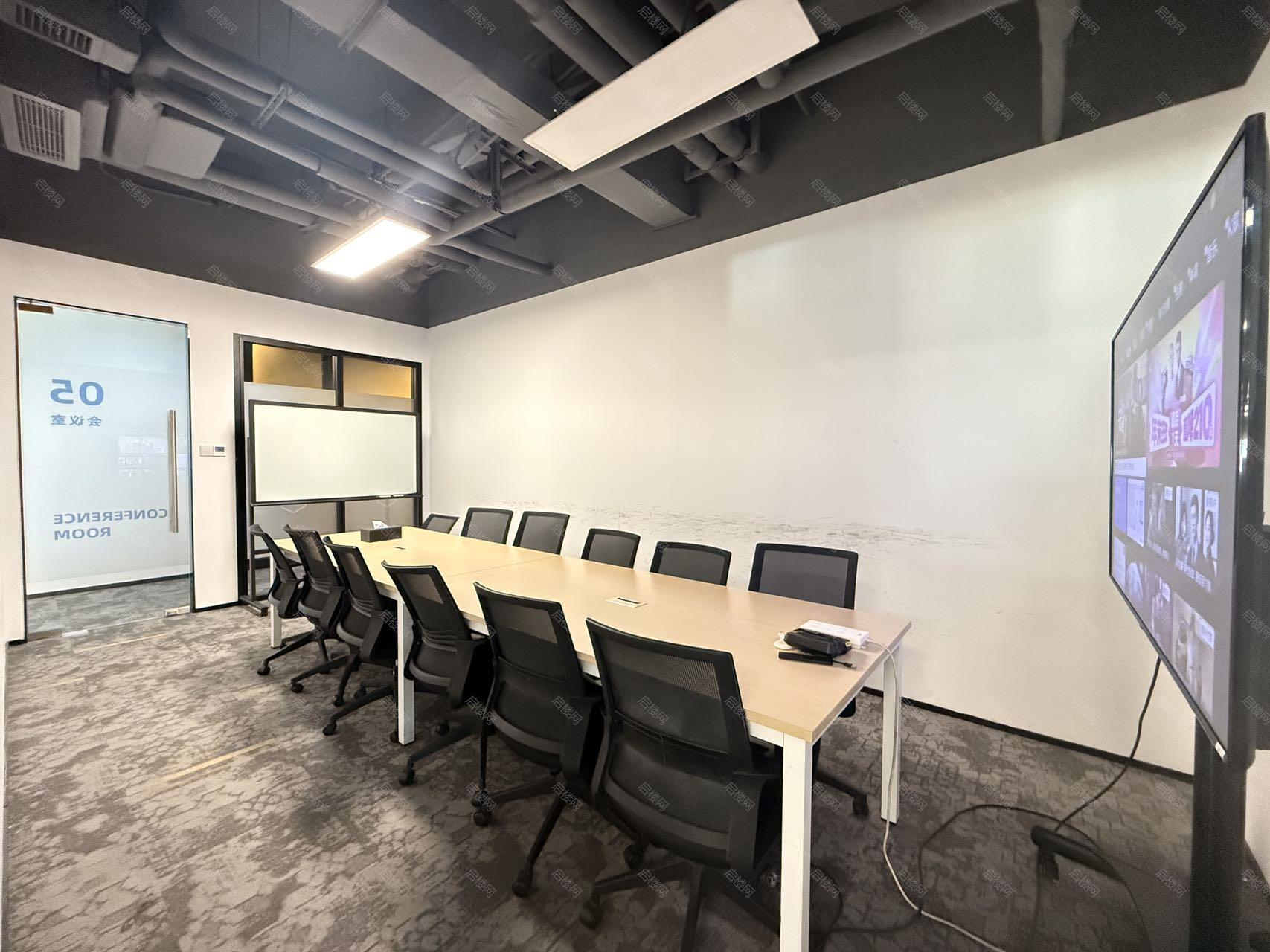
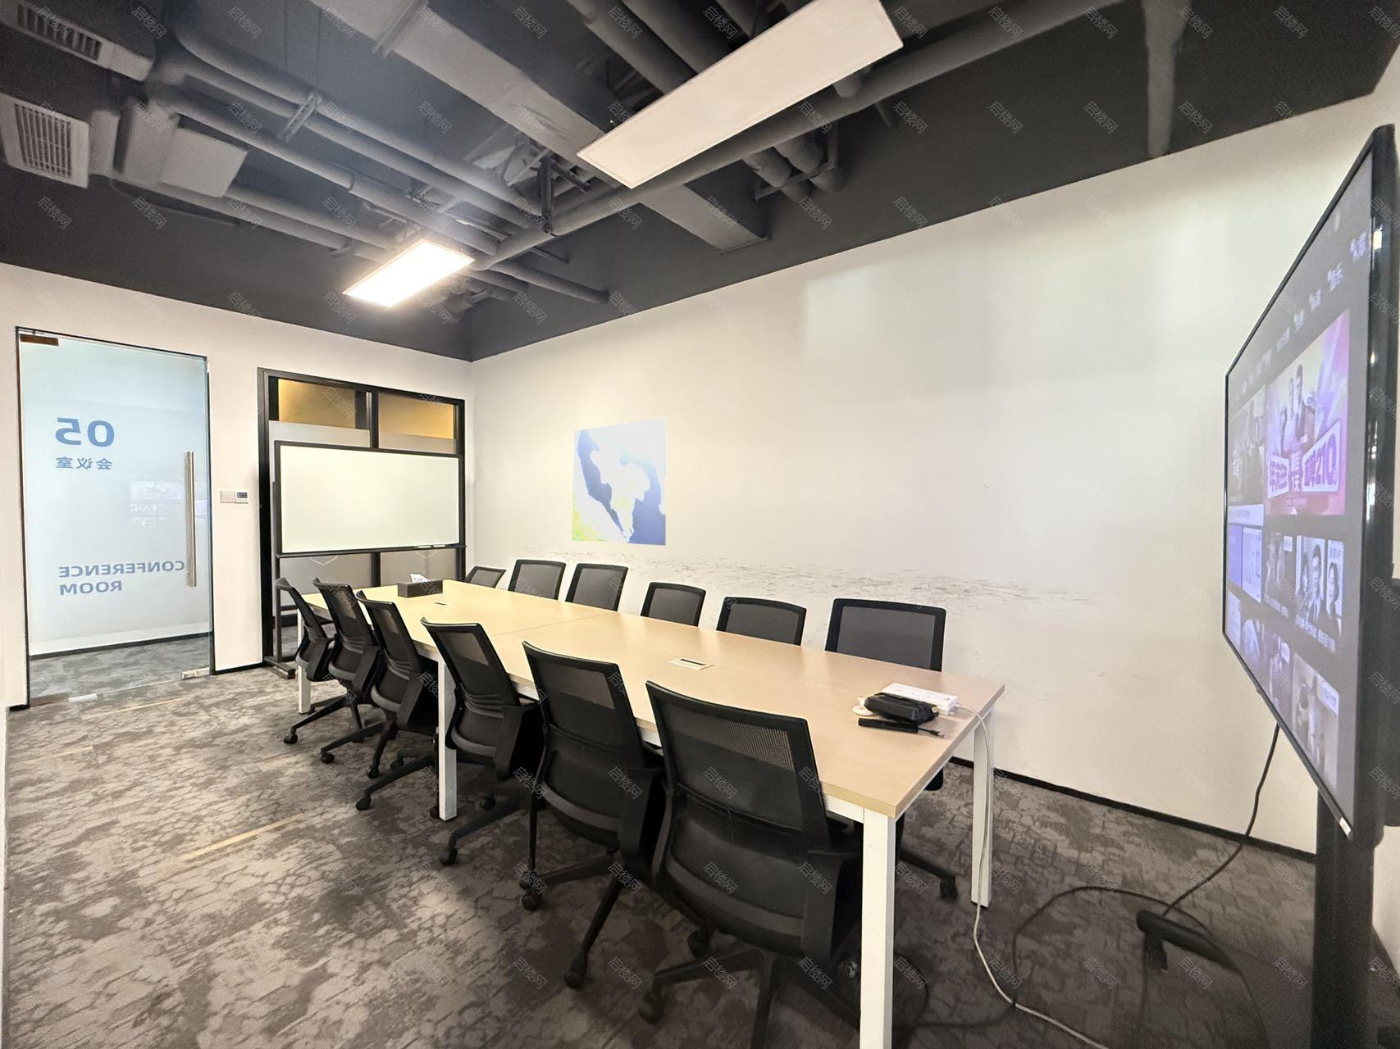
+ world map [571,417,667,547]
